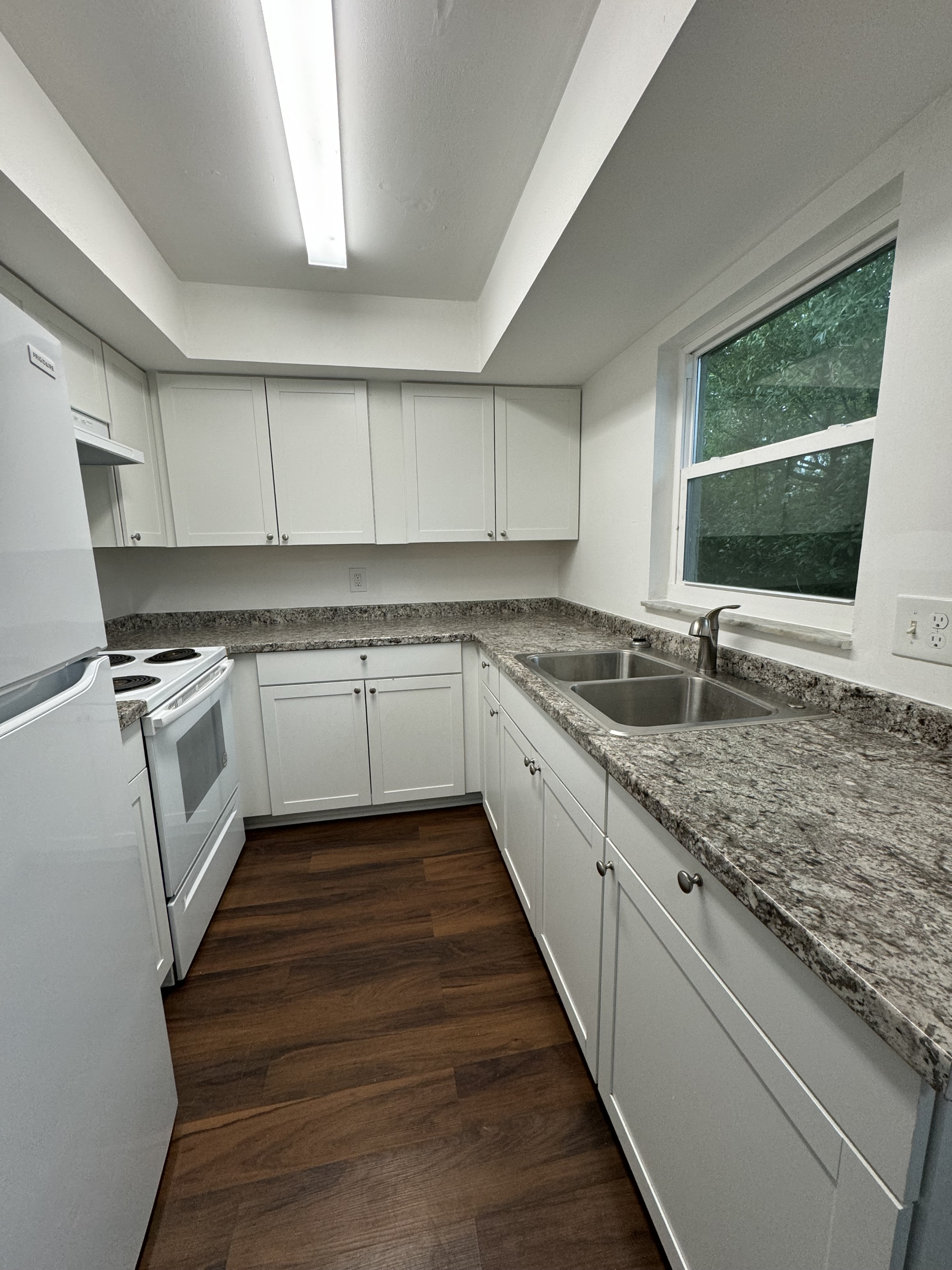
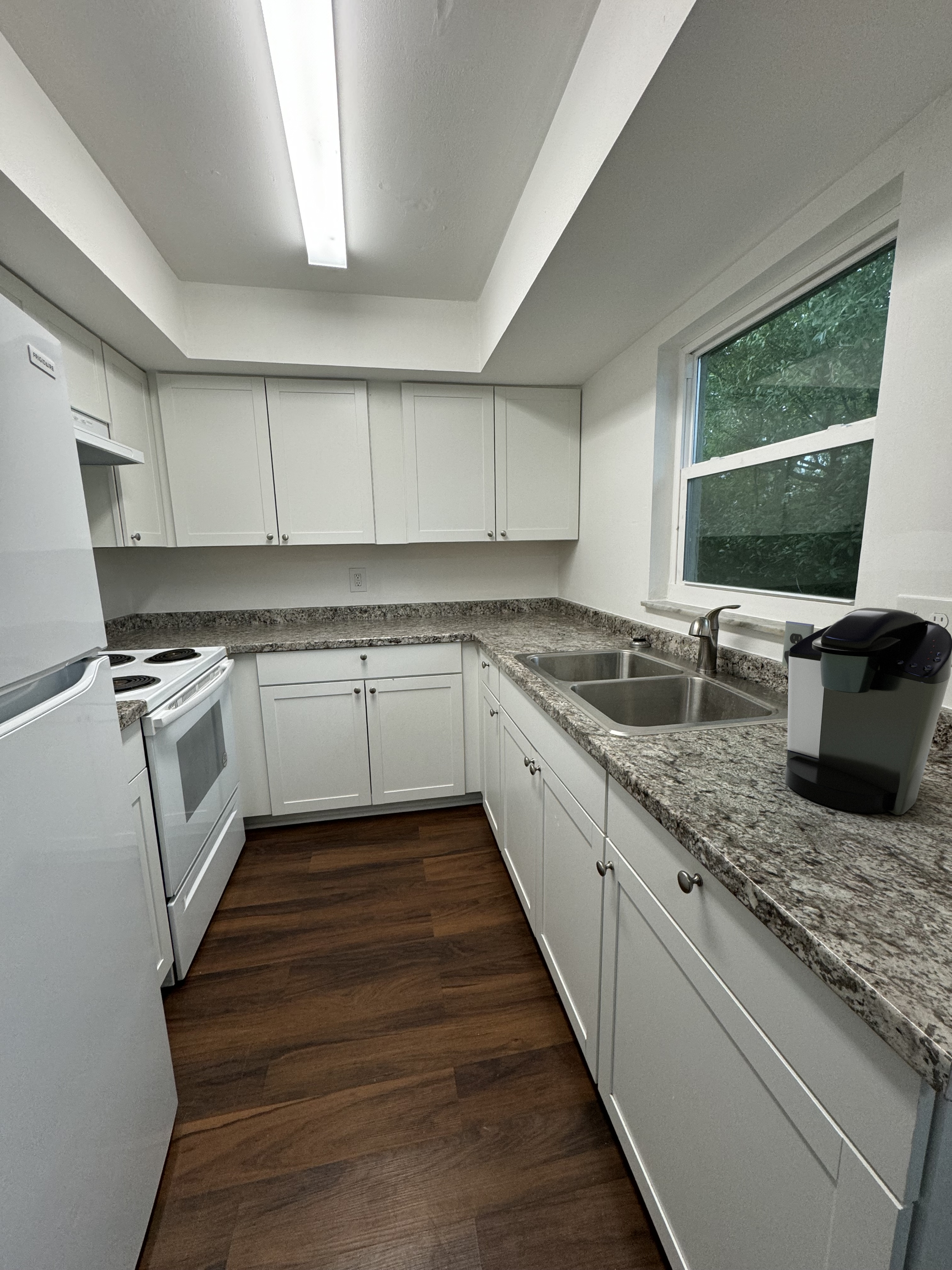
+ coffee maker [781,607,952,815]
